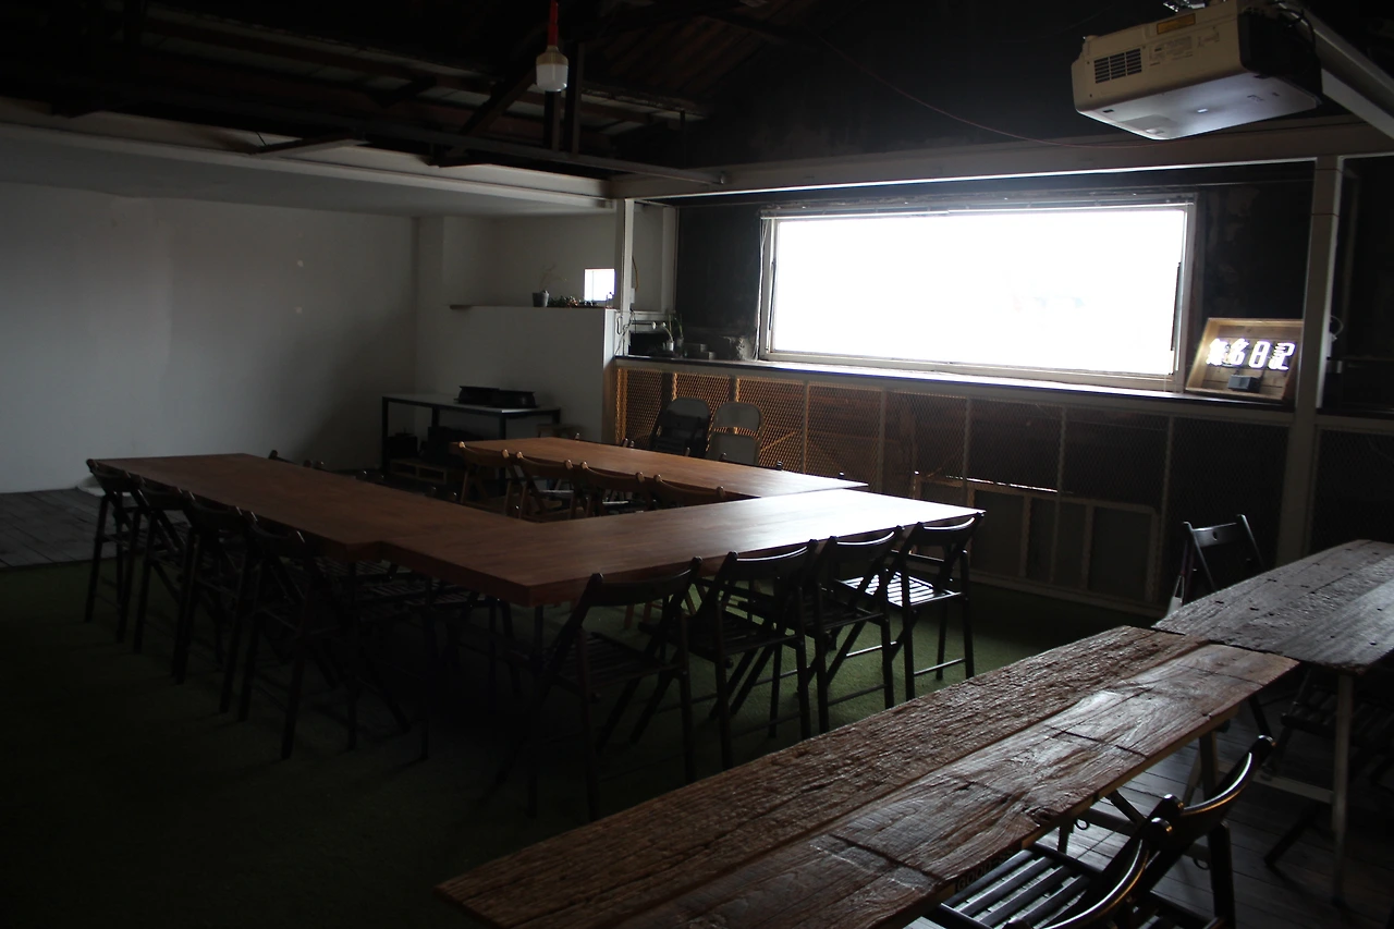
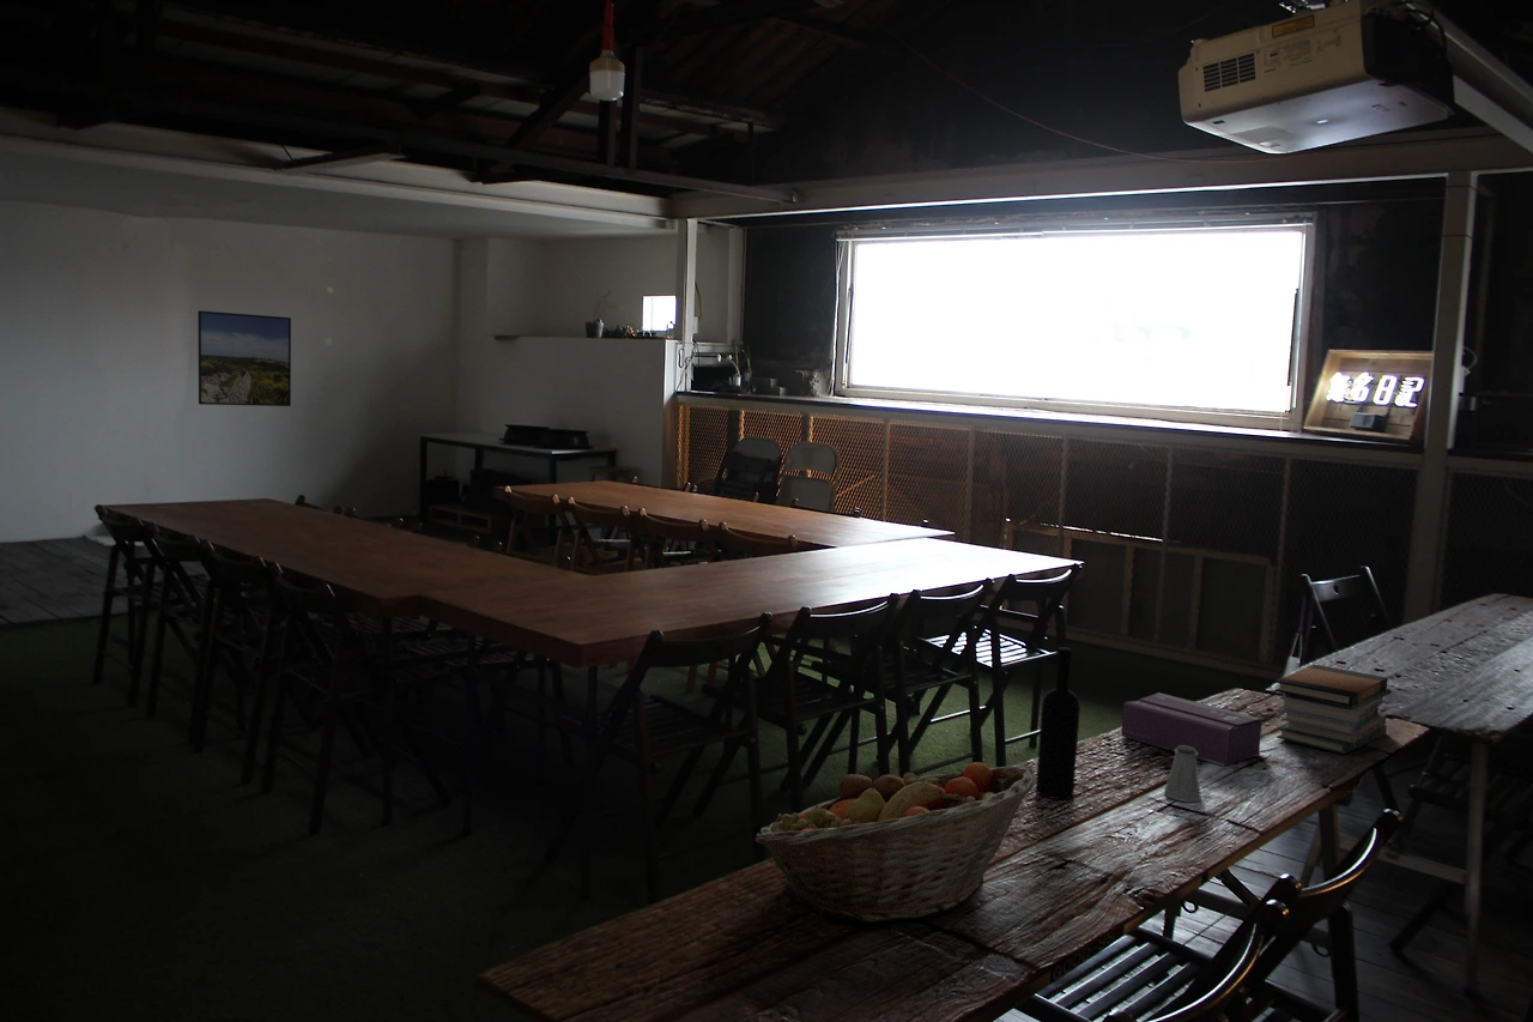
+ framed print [196,309,292,407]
+ book stack [1273,664,1393,755]
+ wine bottle [1035,646,1081,800]
+ tissue box [1120,691,1264,767]
+ fruit basket [753,761,1037,924]
+ saltshaker [1163,745,1202,803]
